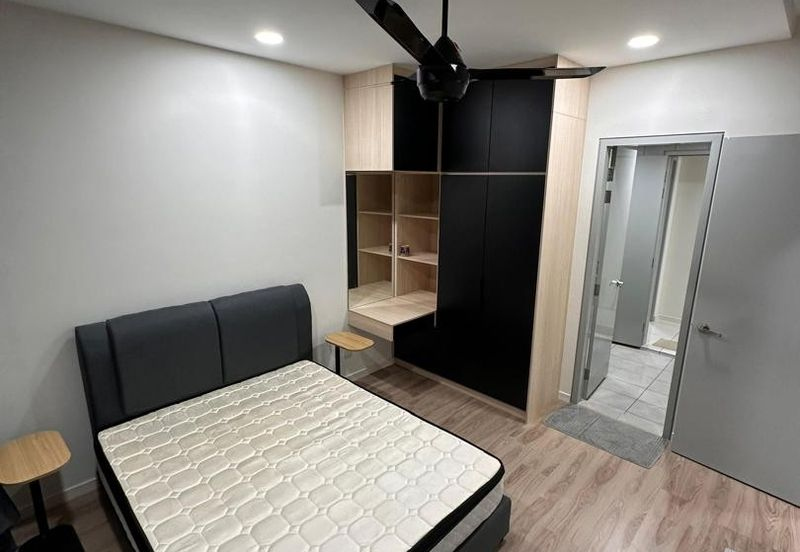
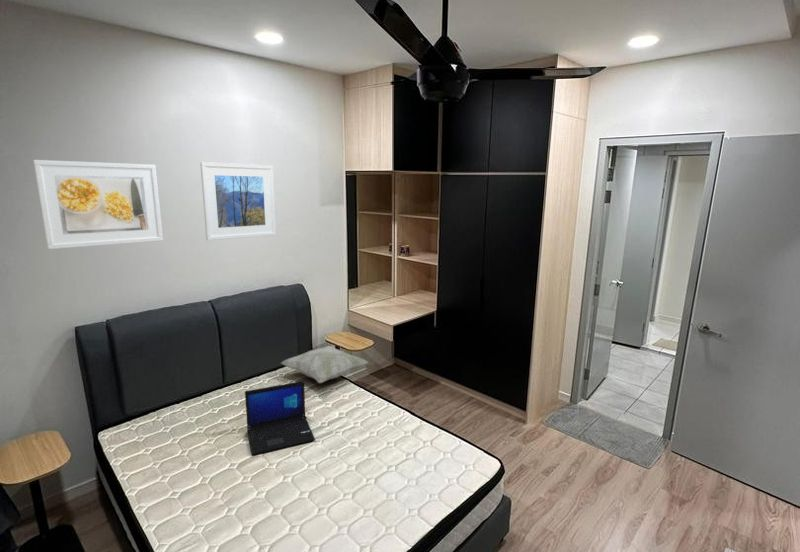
+ laptop [244,380,316,456]
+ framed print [32,159,164,250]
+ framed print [199,161,277,241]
+ decorative pillow [280,345,370,384]
